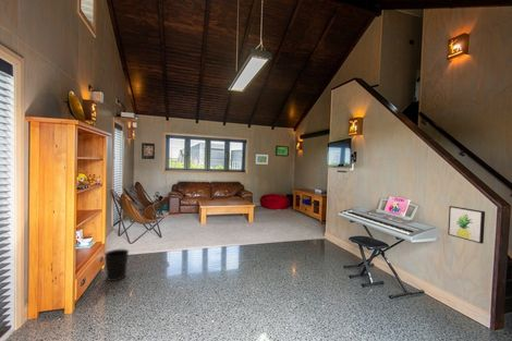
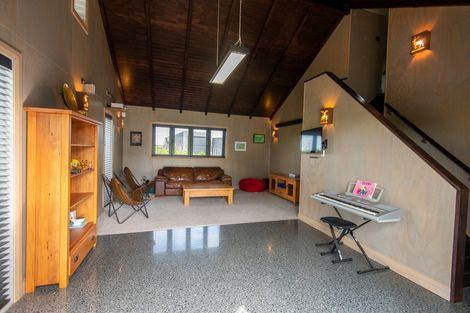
- wall art [447,205,486,245]
- wastebasket [103,248,130,282]
